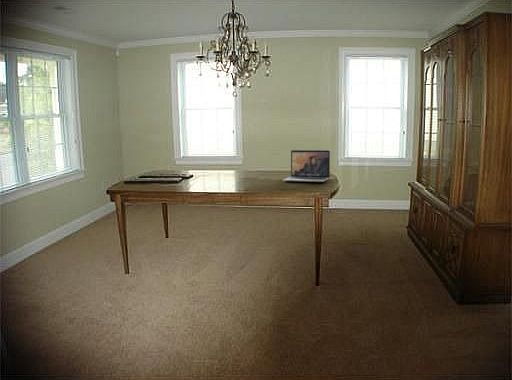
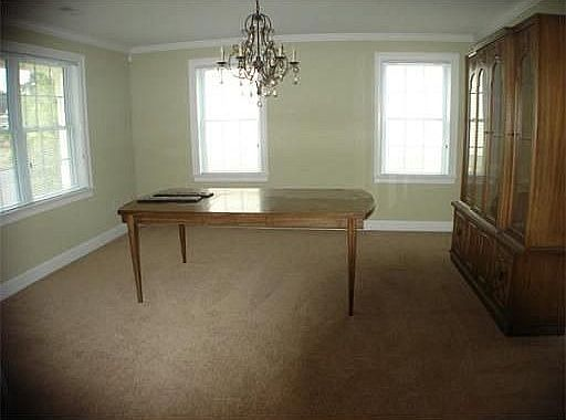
- laptop [282,149,331,183]
